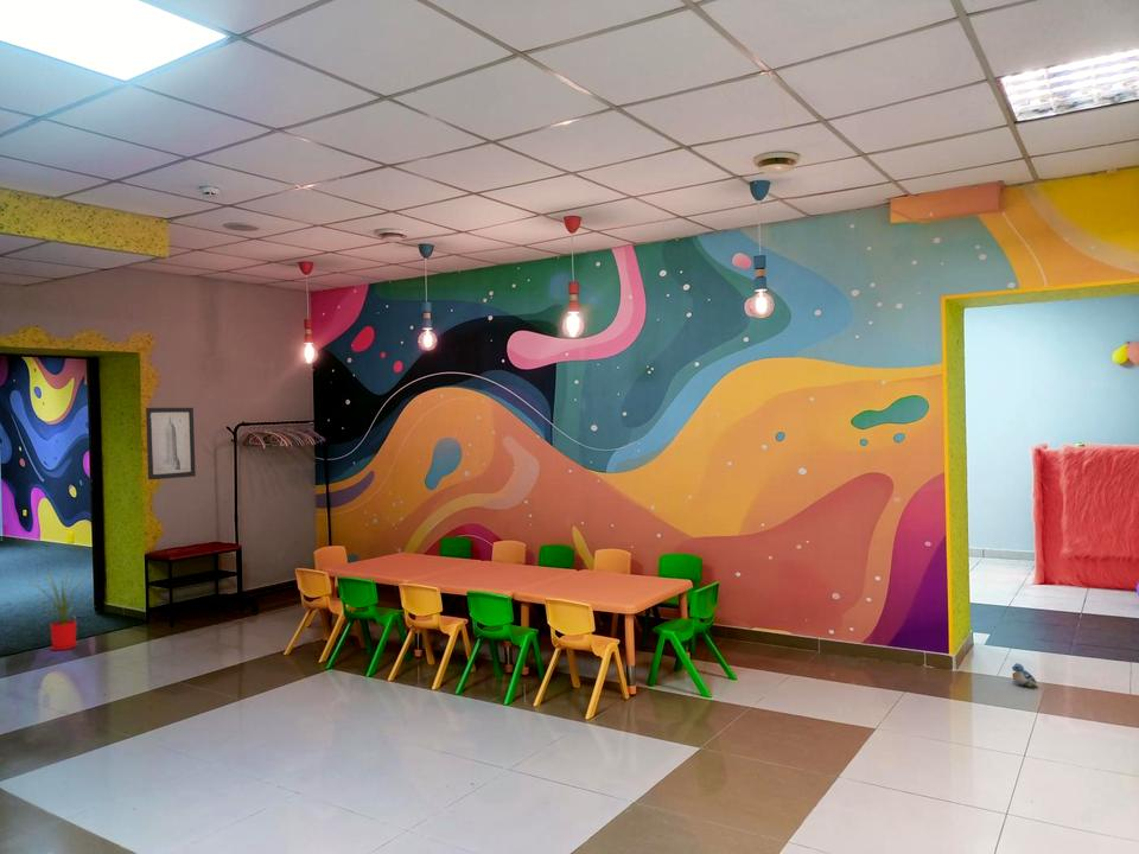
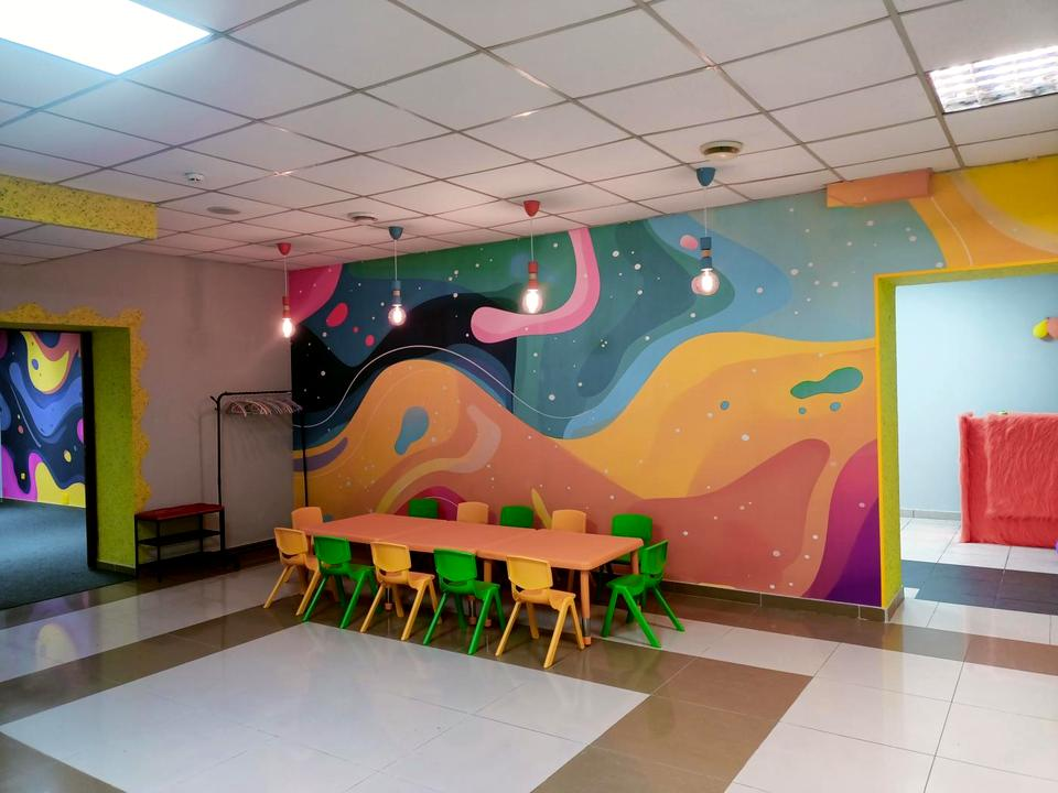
- wall art [145,407,197,480]
- house plant [27,566,95,651]
- plush toy [1011,662,1039,689]
